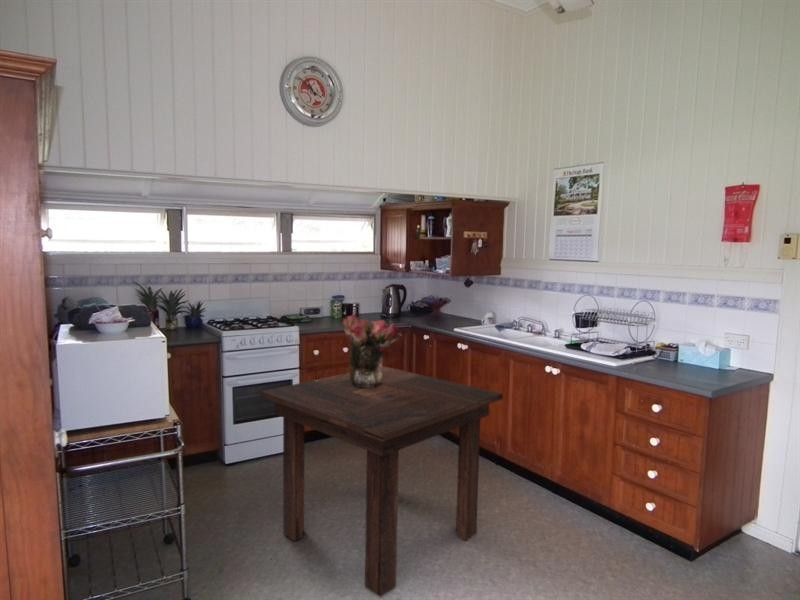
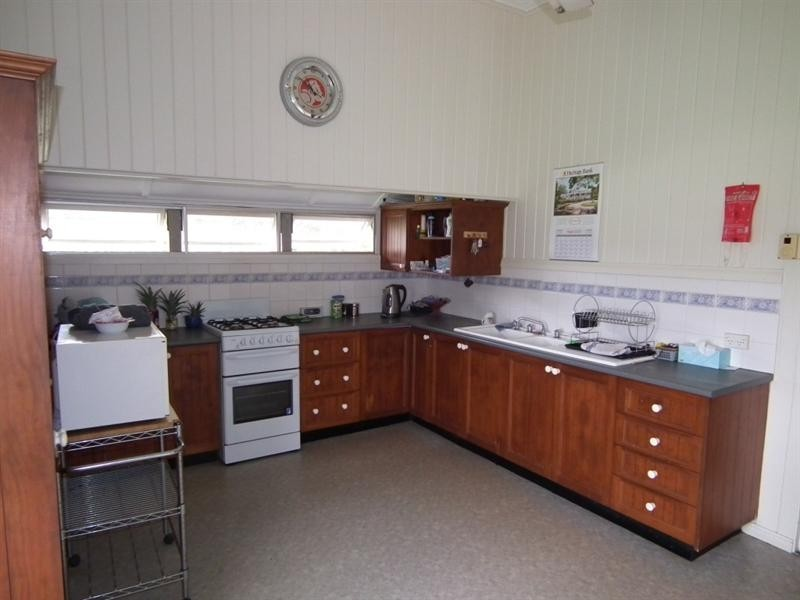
- bouquet [342,312,403,387]
- dining table [260,365,504,598]
